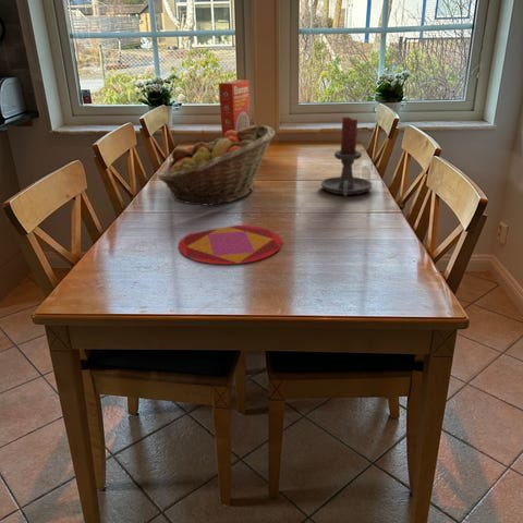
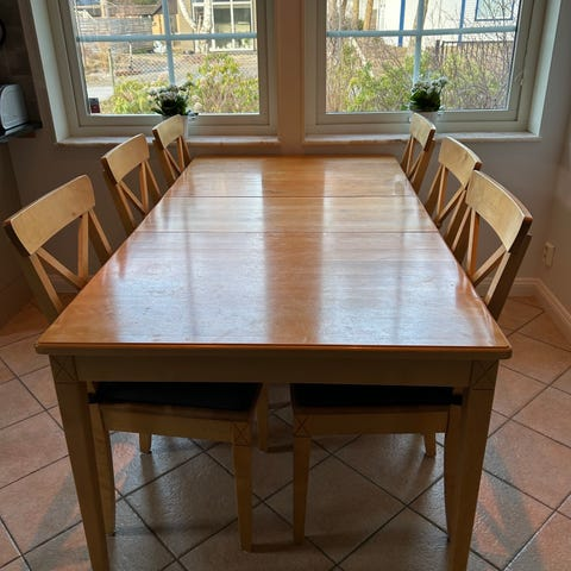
- candle holder [320,115,374,197]
- macaroni box [218,78,252,137]
- plate [178,224,283,265]
- fruit basket [157,124,277,207]
